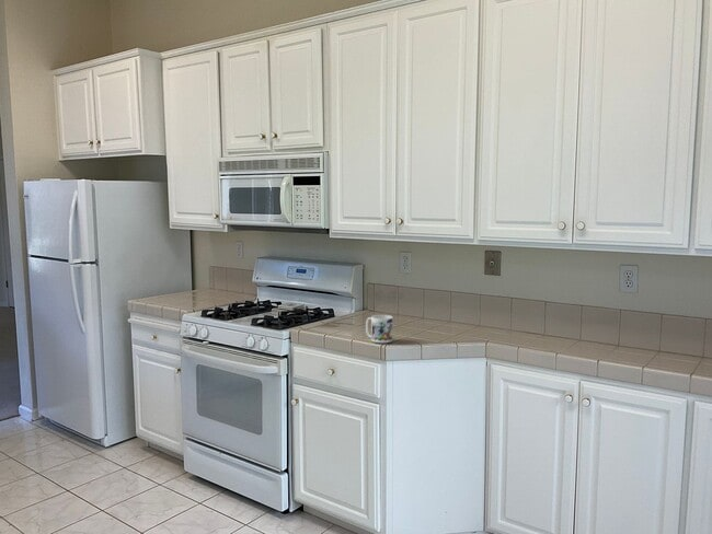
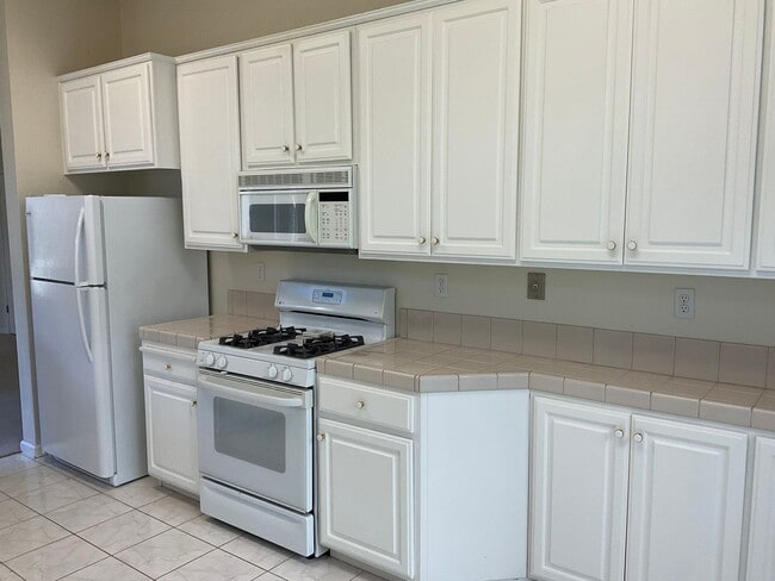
- mug [365,314,393,344]
